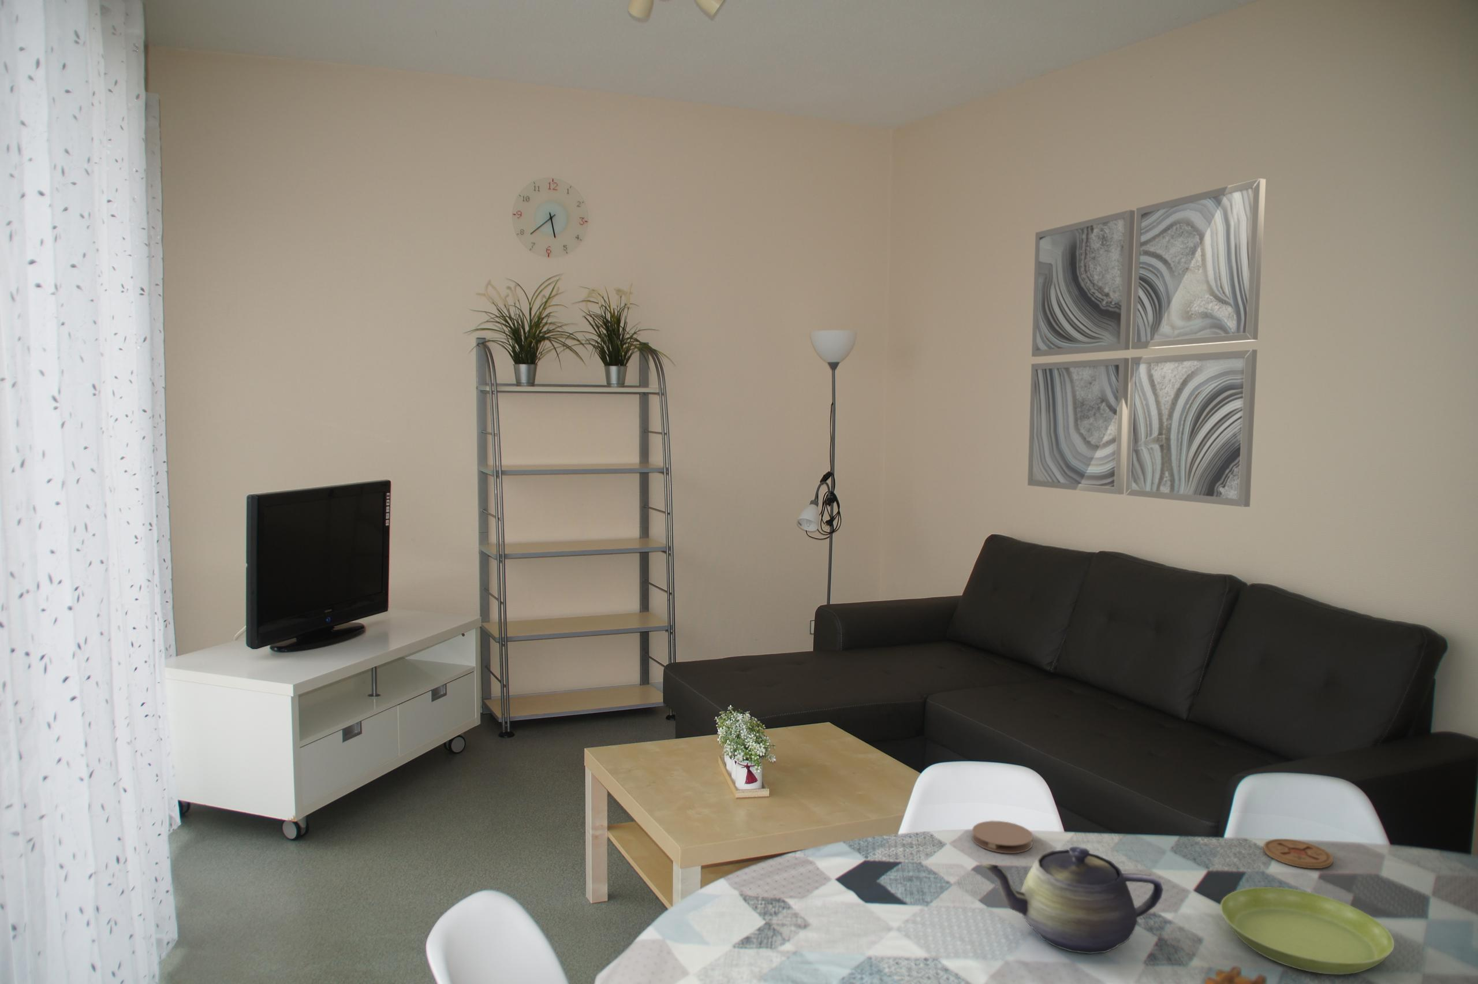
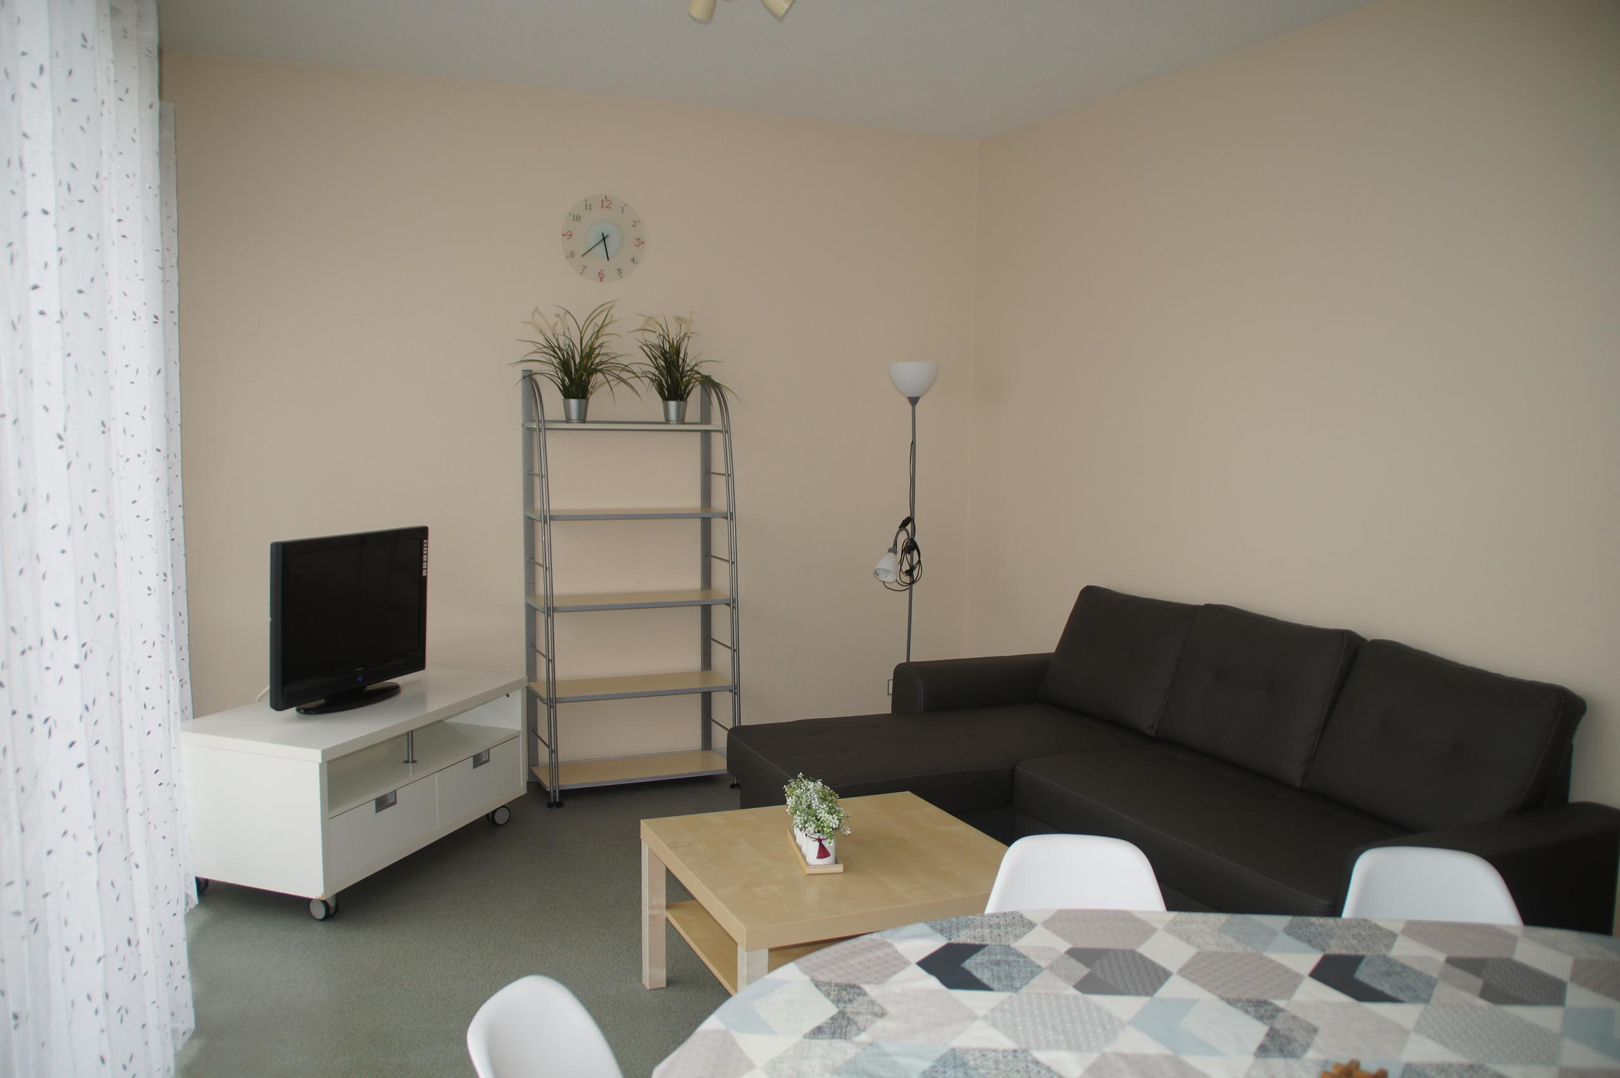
- teapot [982,846,1164,954]
- wall art [1027,178,1266,507]
- saucer [1219,886,1395,975]
- coaster [1263,838,1334,869]
- coaster [972,820,1033,854]
